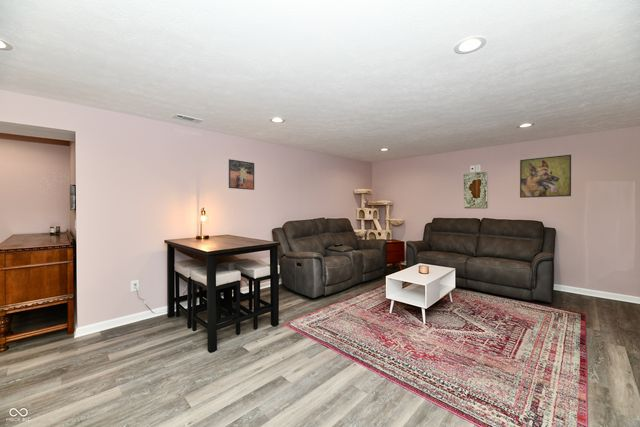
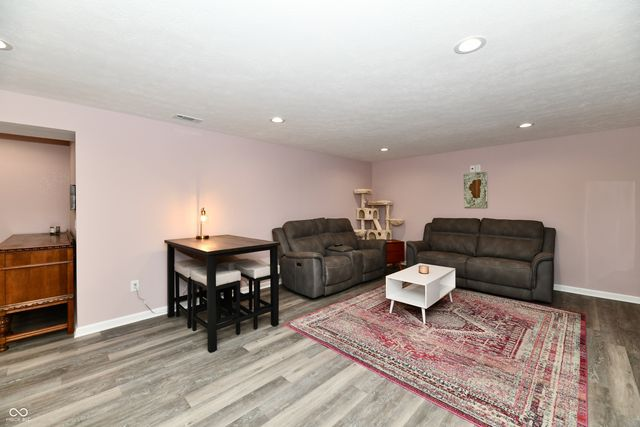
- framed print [228,158,255,191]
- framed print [519,154,572,199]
